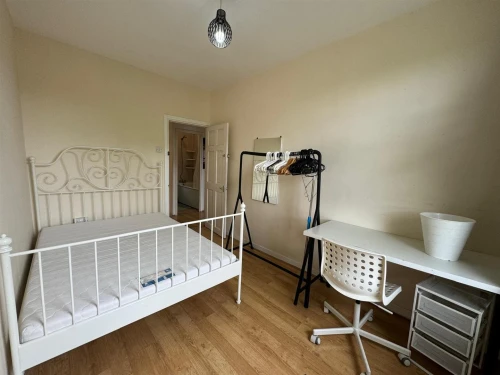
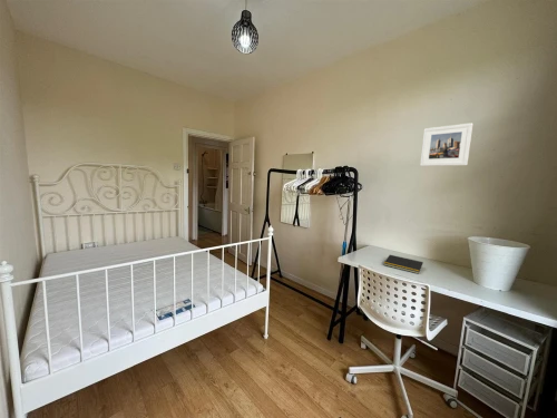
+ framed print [419,121,475,167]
+ notepad [382,254,424,274]
